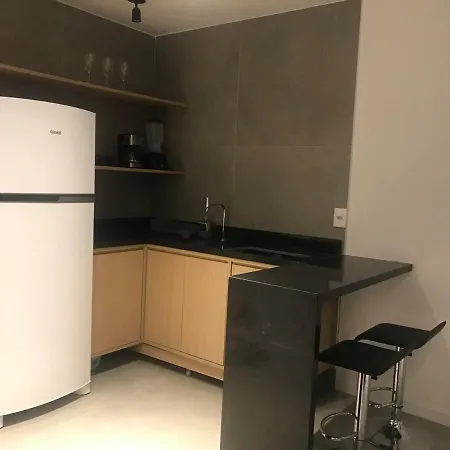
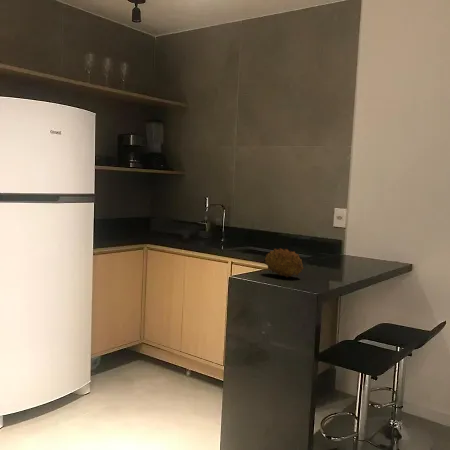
+ fruit [264,247,305,279]
